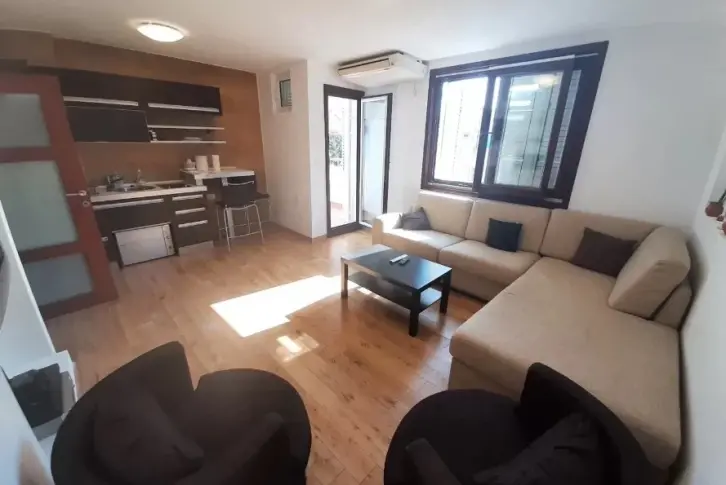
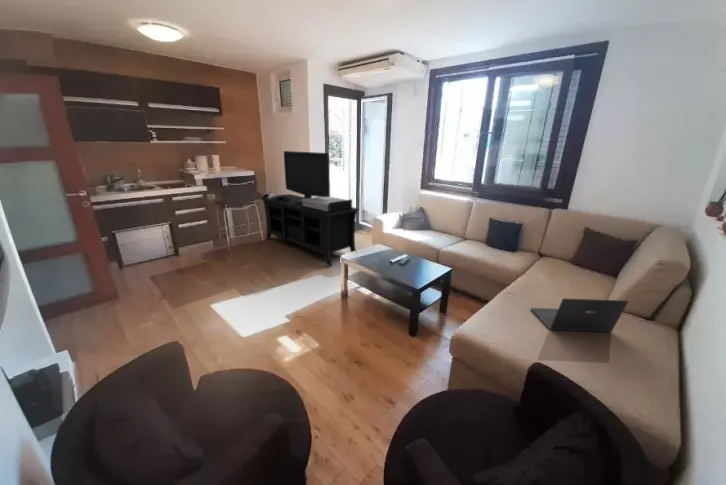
+ media console [260,150,360,267]
+ laptop [530,297,629,333]
